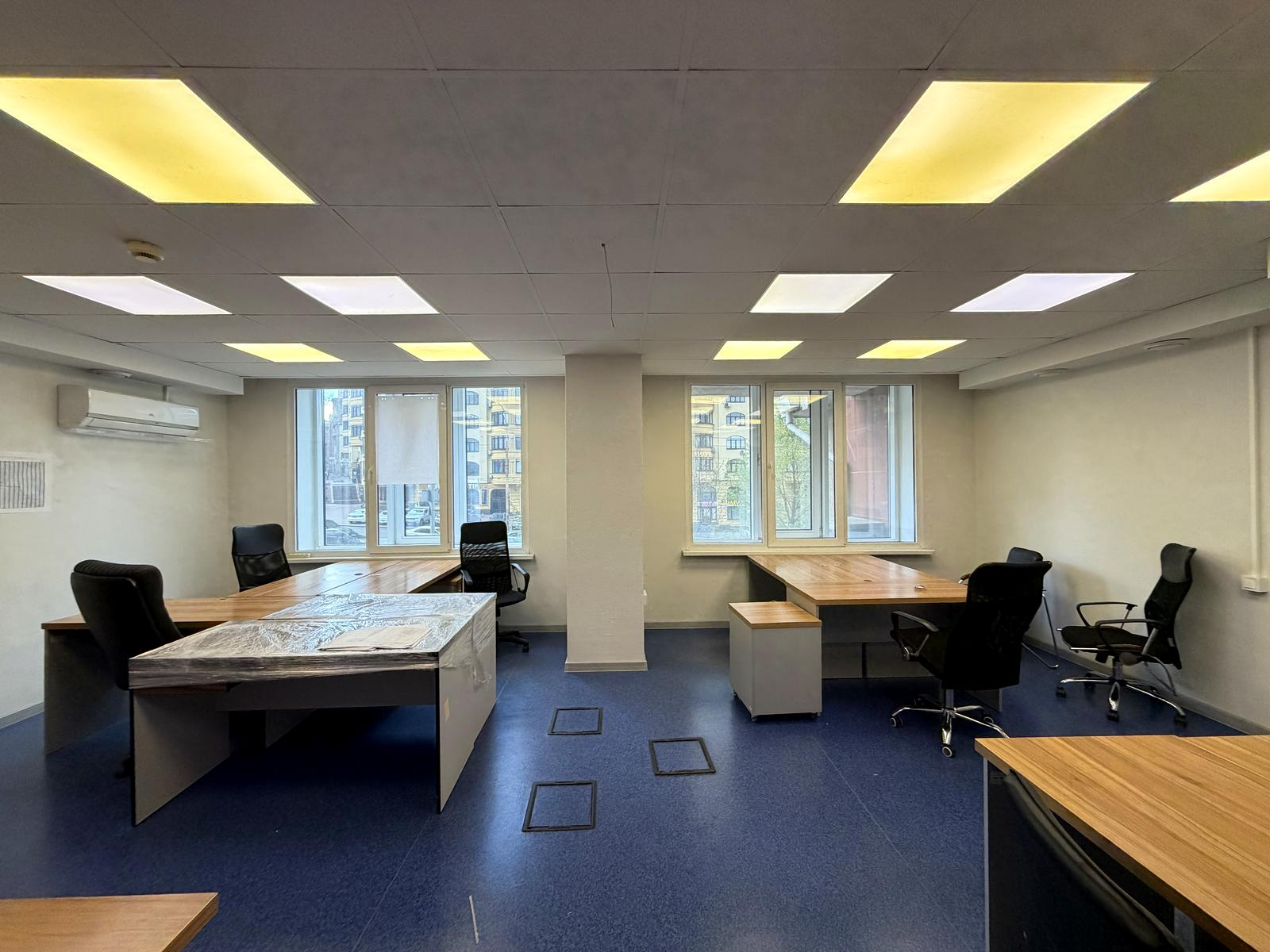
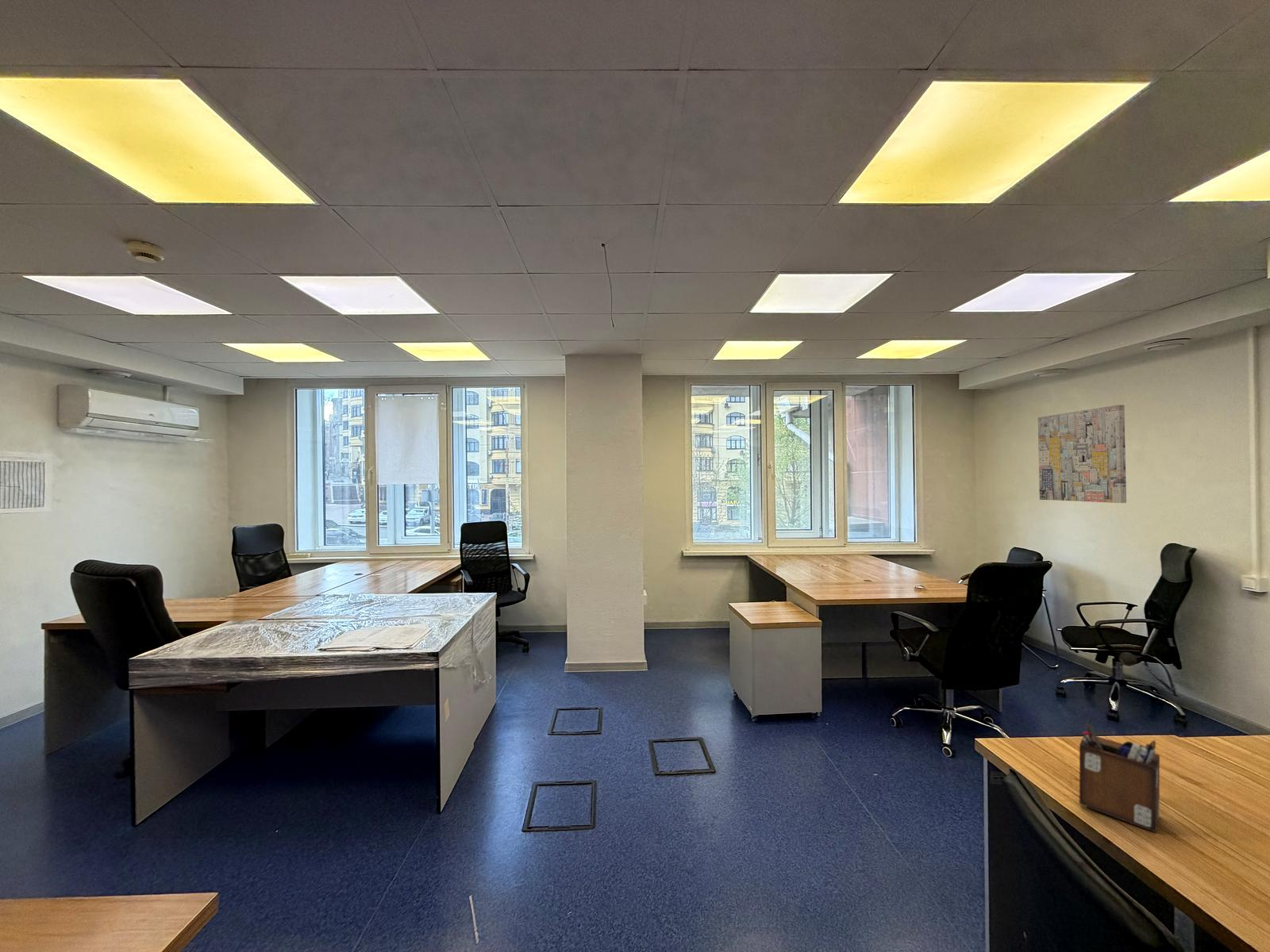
+ desk organizer [1079,720,1160,833]
+ wall art [1037,404,1127,504]
